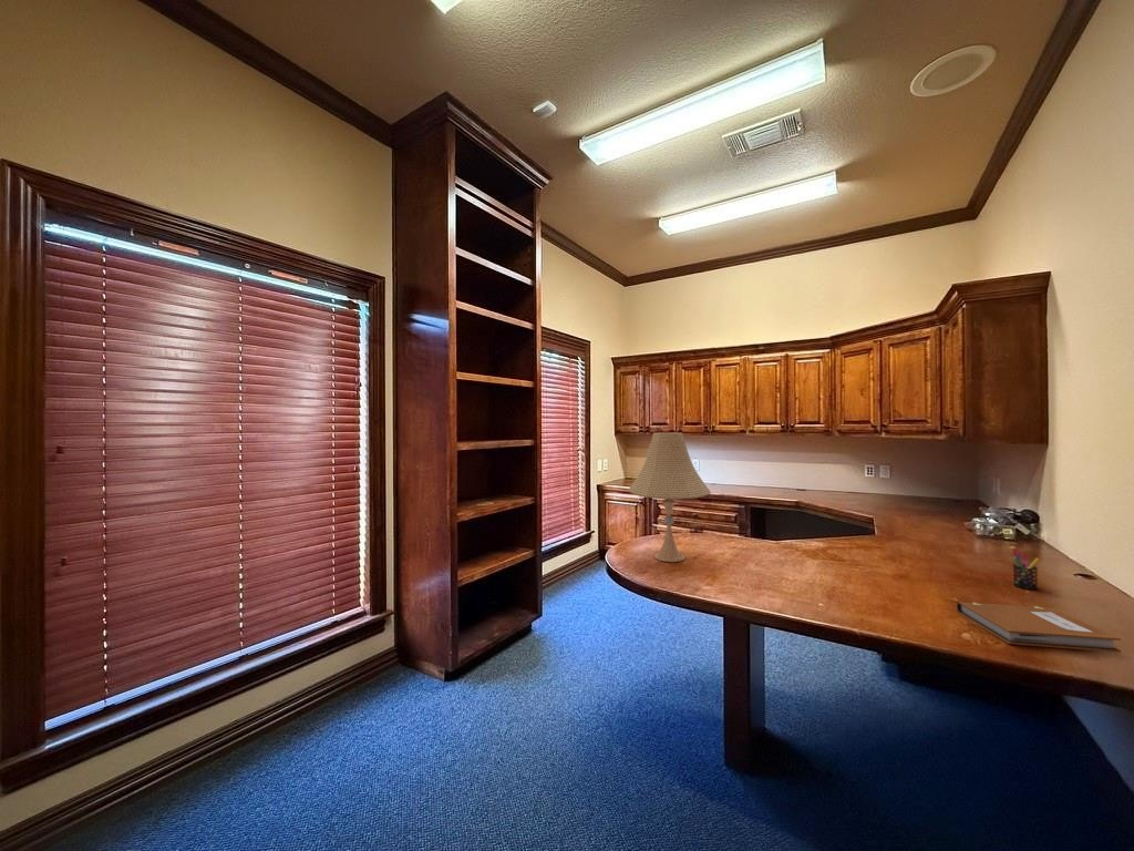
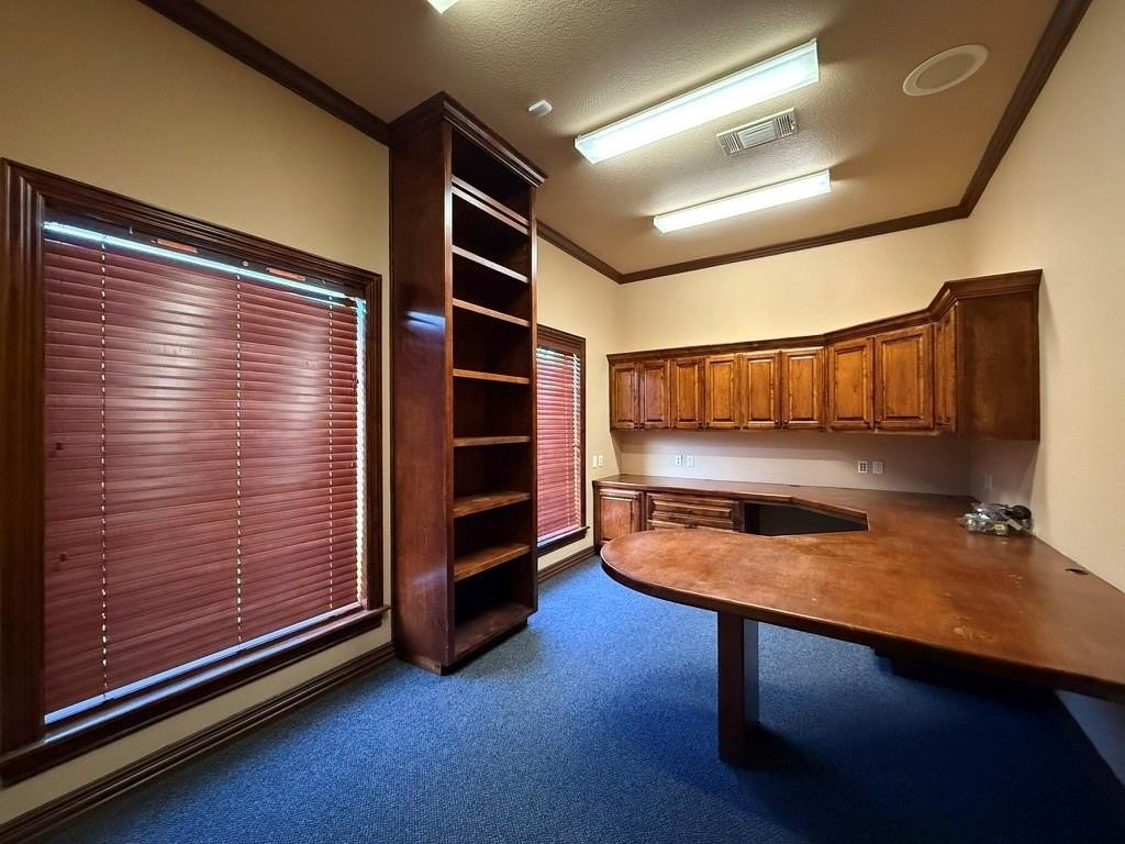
- desk lamp [627,432,712,563]
- notebook [956,601,1122,654]
- pen holder [1011,548,1040,591]
